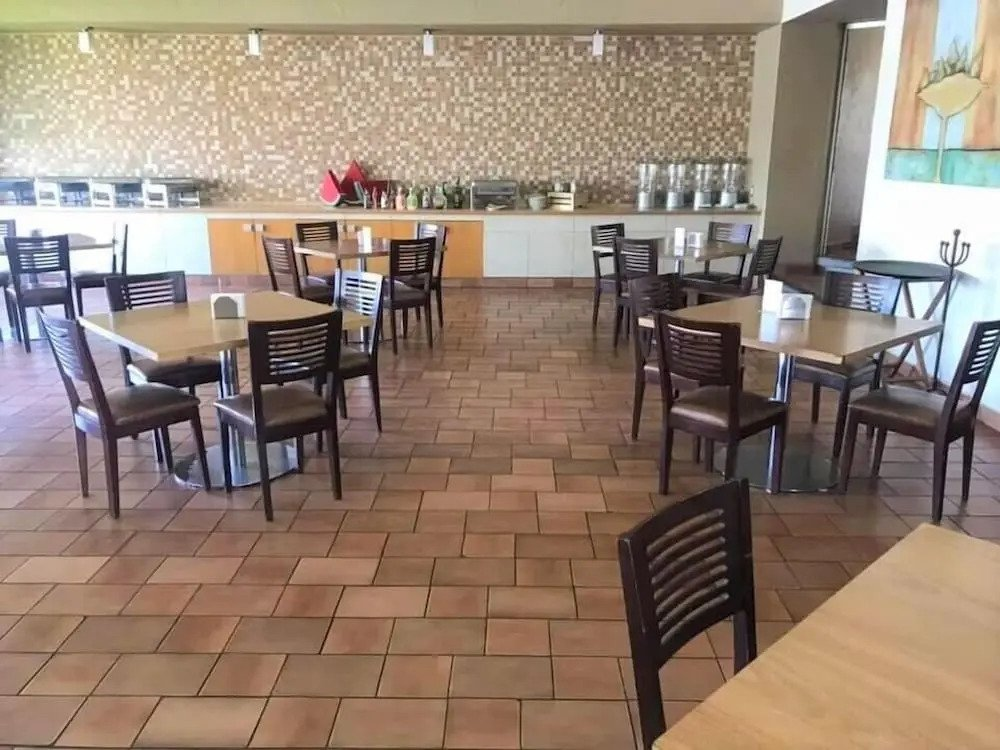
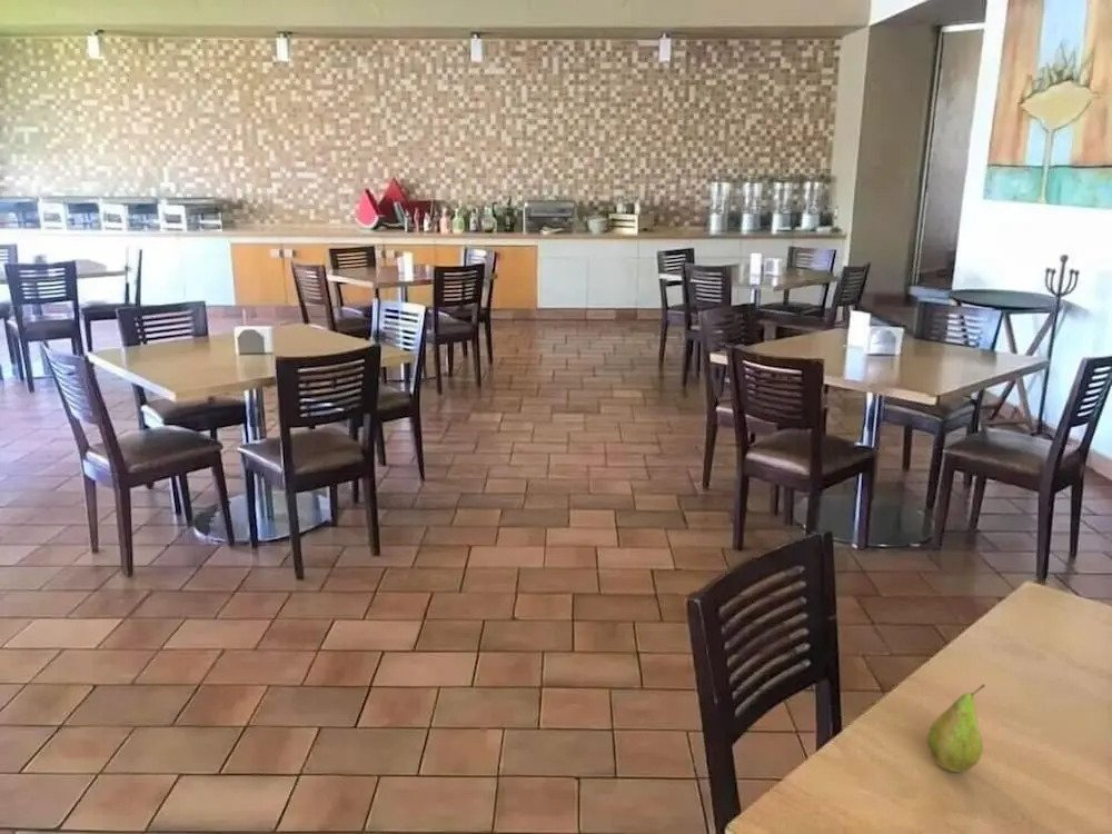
+ fruit [926,683,986,774]
